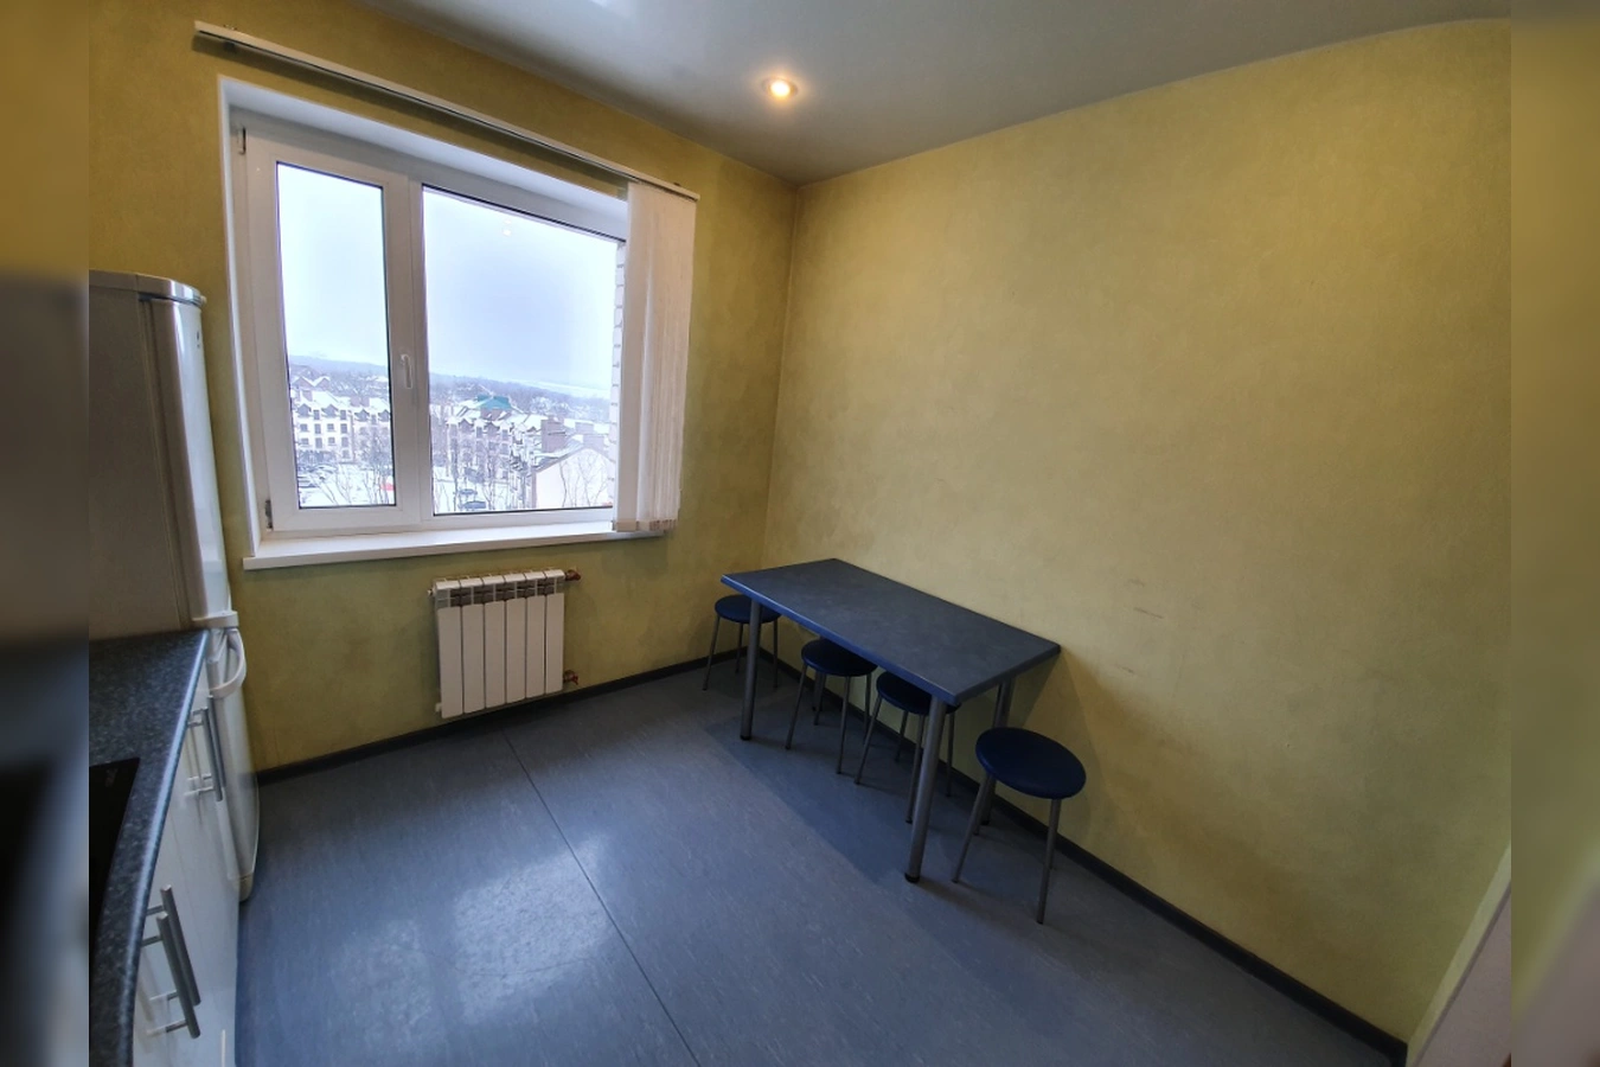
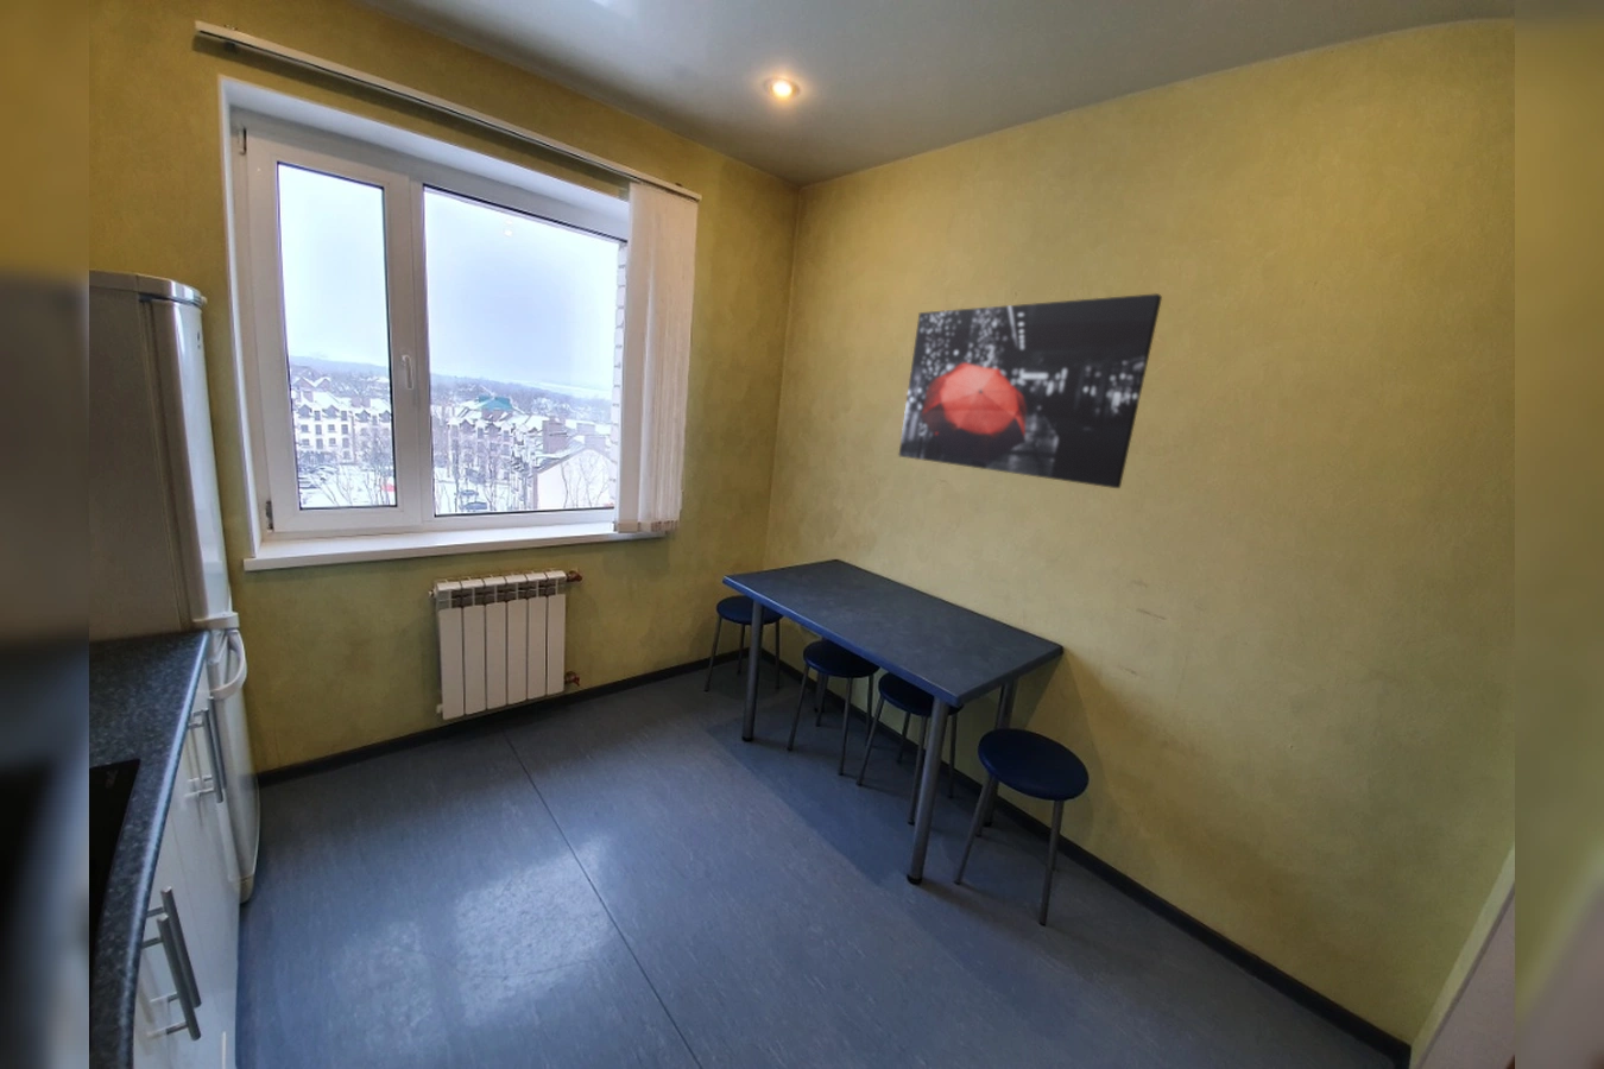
+ wall art [897,292,1164,489]
